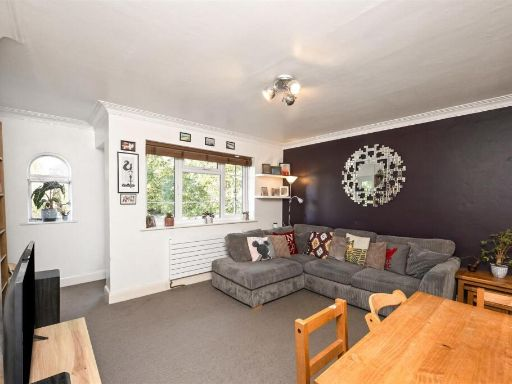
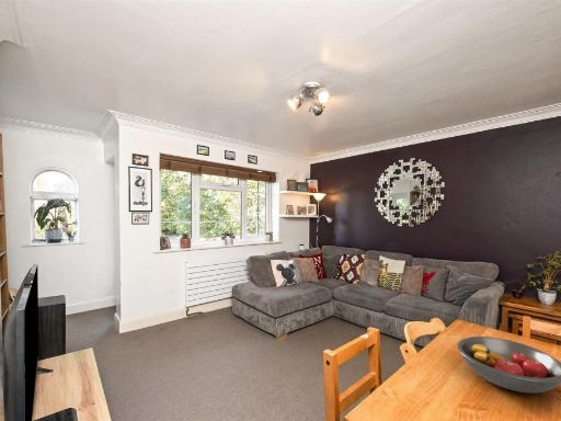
+ fruit bowl [456,335,561,394]
